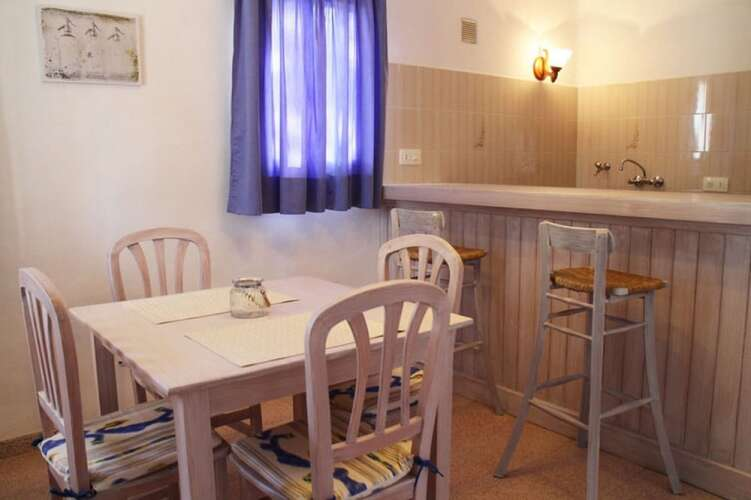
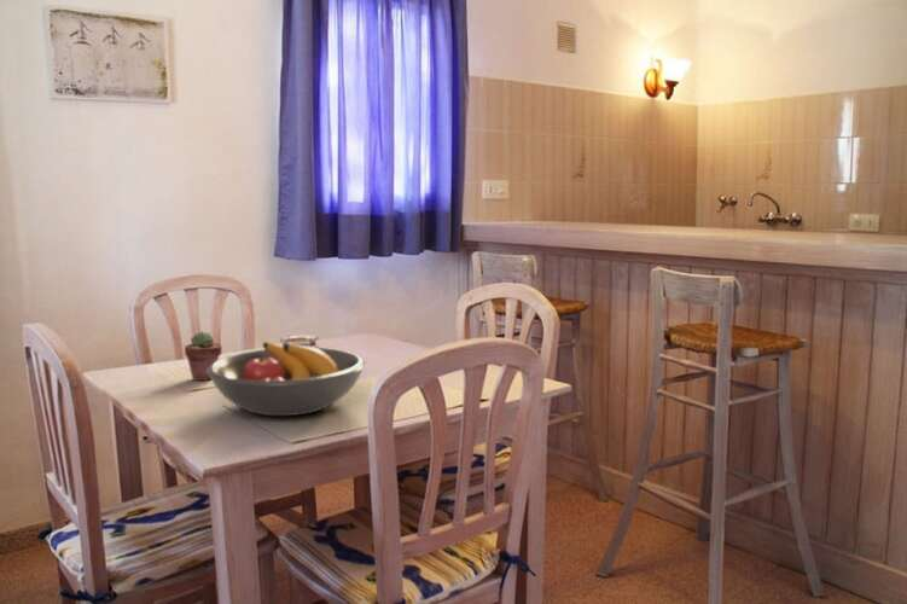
+ fruit bowl [207,341,366,417]
+ potted succulent [184,330,223,382]
